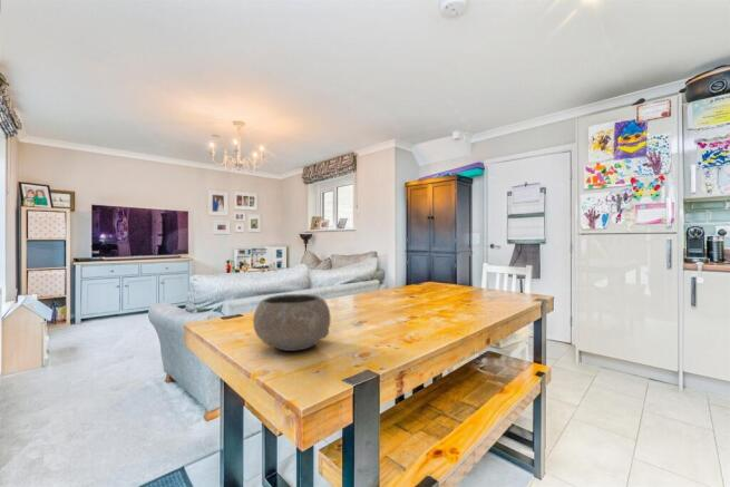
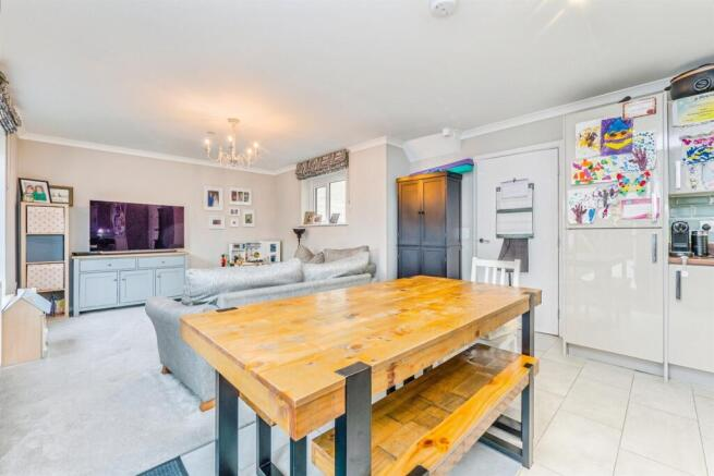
- bowl [252,293,332,352]
